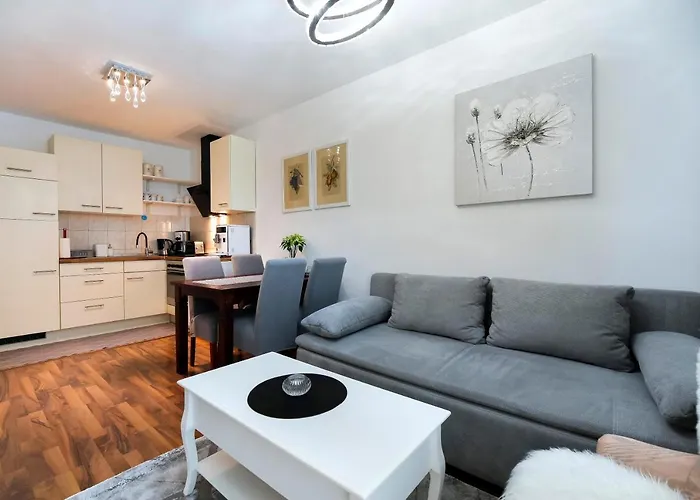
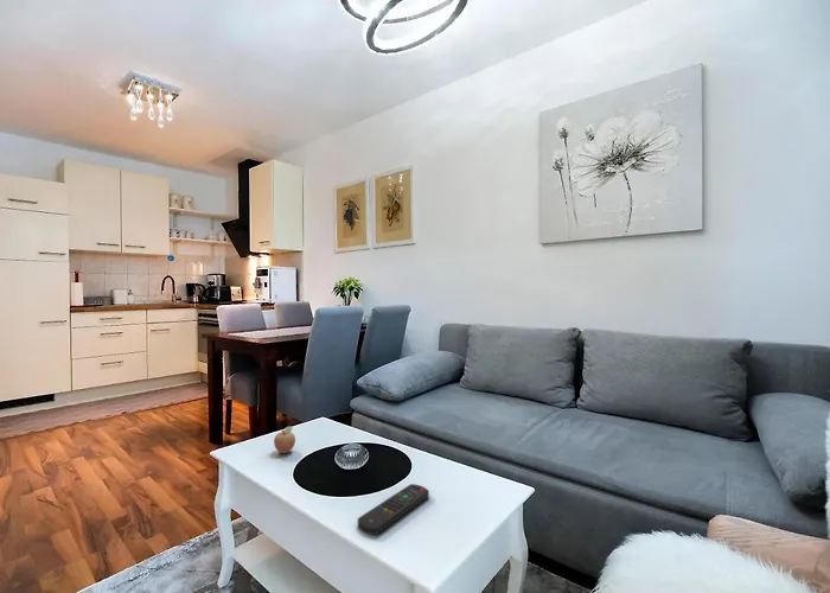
+ fruit [273,425,296,454]
+ remote control [357,483,430,536]
